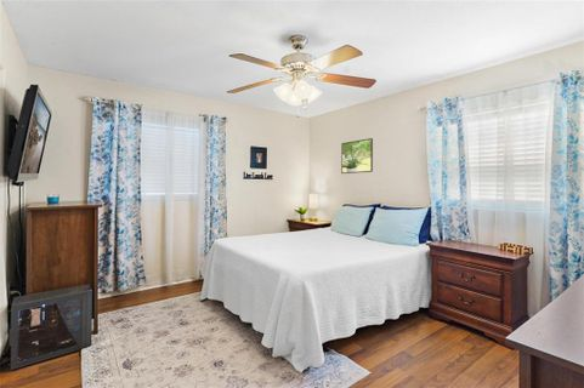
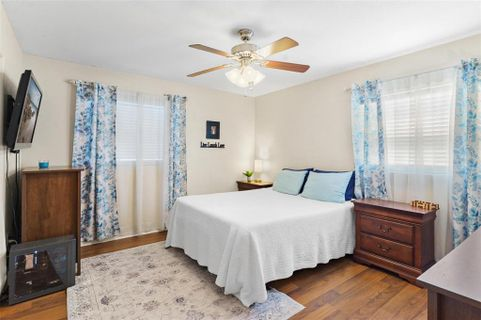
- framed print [340,137,374,175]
